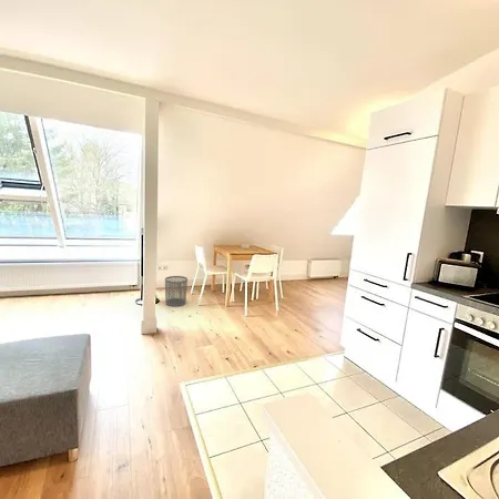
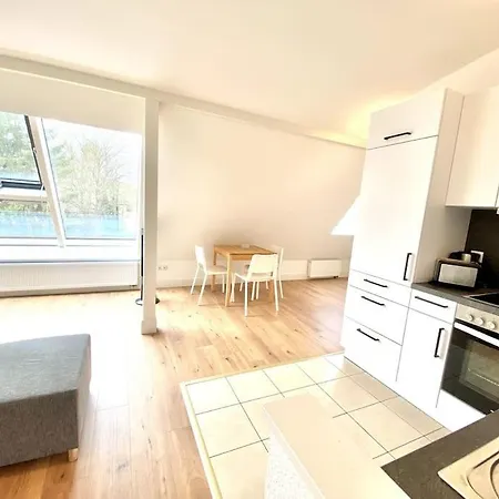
- waste bin [164,275,189,307]
